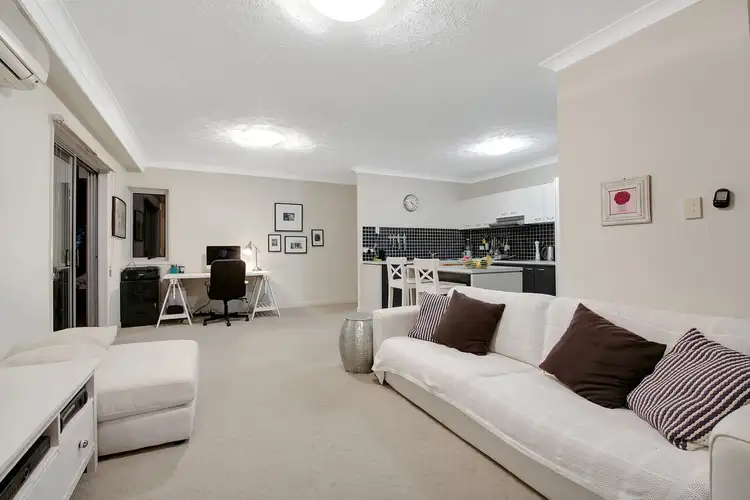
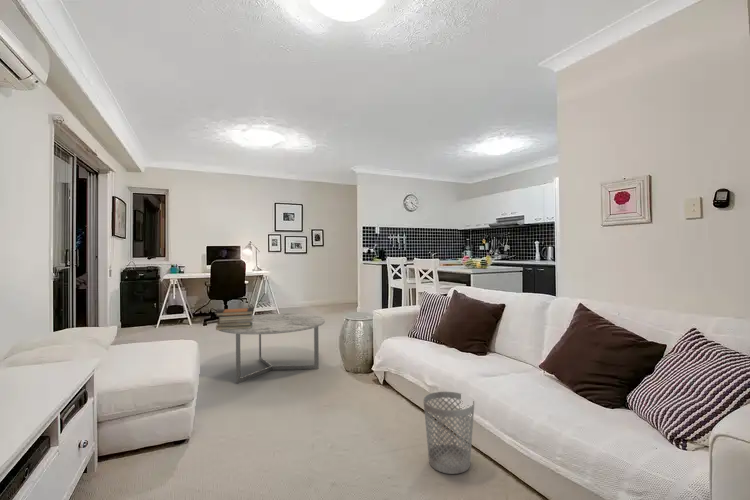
+ book stack [215,307,254,331]
+ coffee table [215,313,326,384]
+ wastebasket [422,391,475,475]
